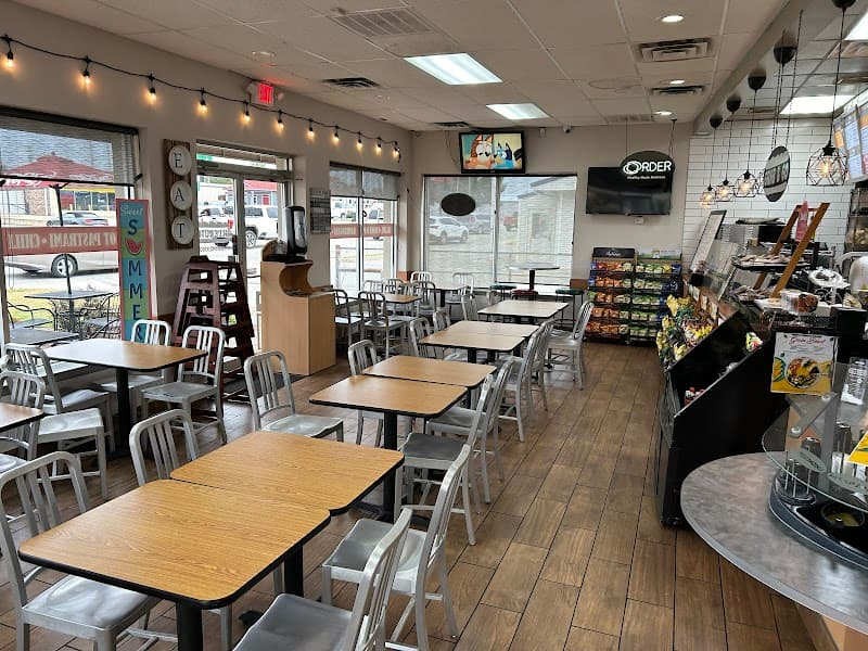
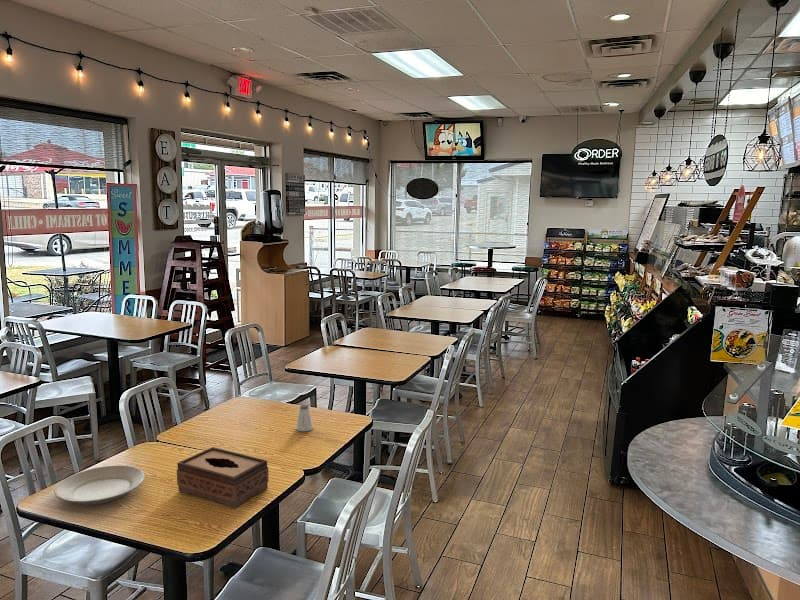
+ plate [53,465,146,506]
+ tissue box [176,446,270,509]
+ saltshaker [295,404,314,432]
